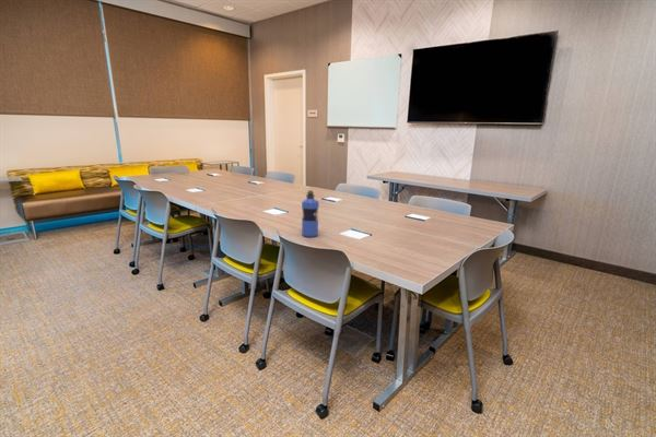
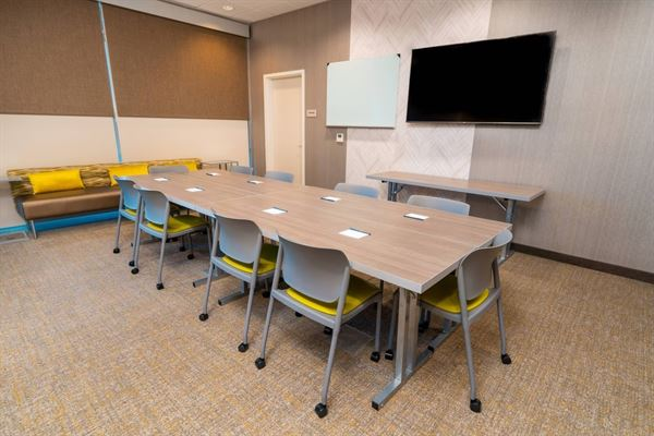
- water bottle [301,189,320,238]
